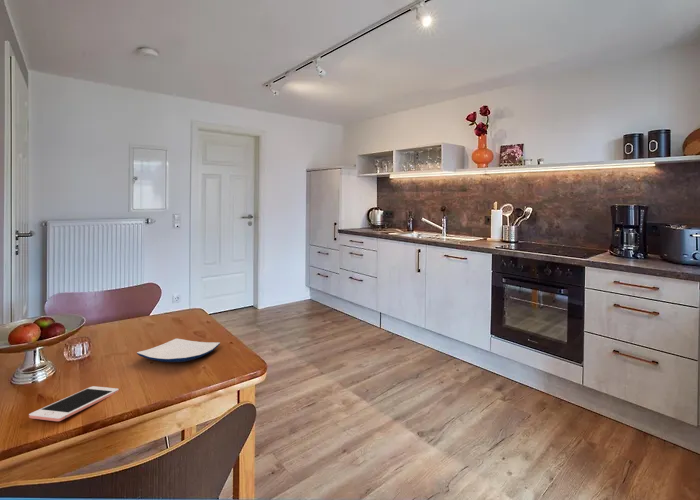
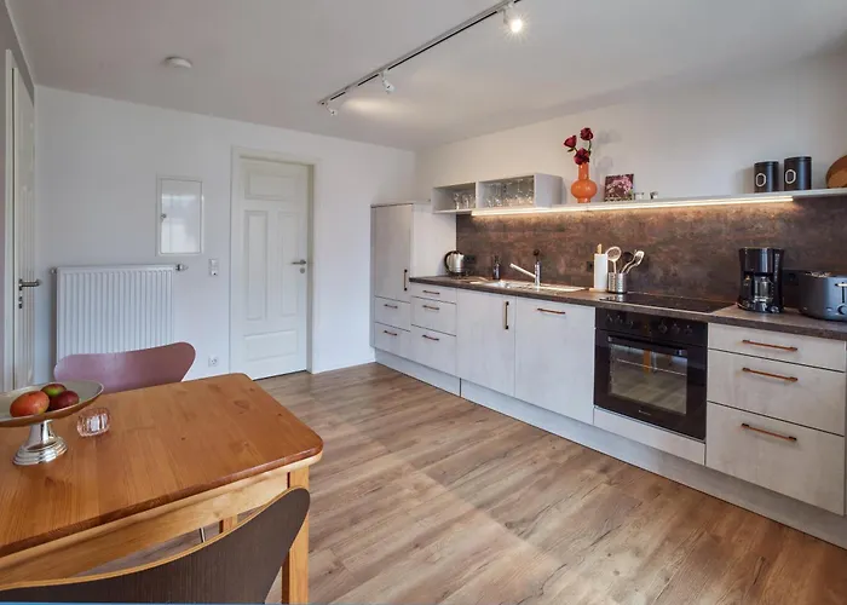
- cell phone [28,385,120,422]
- plate [136,338,221,363]
